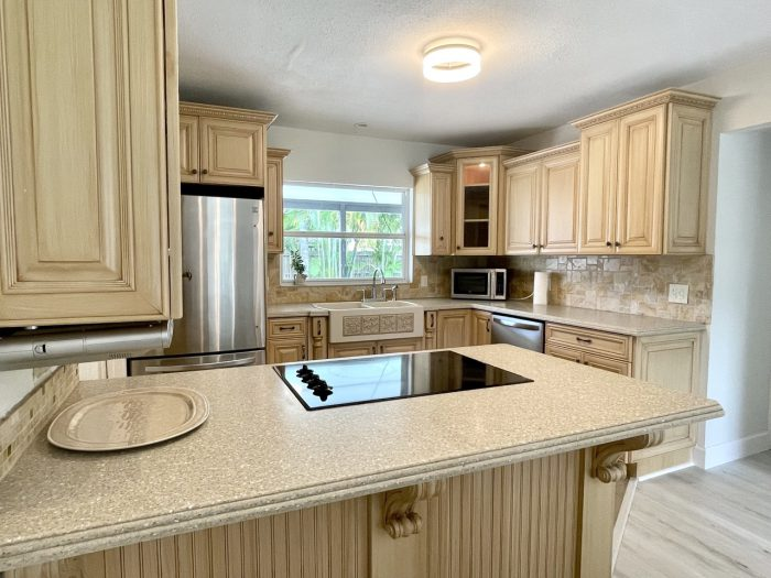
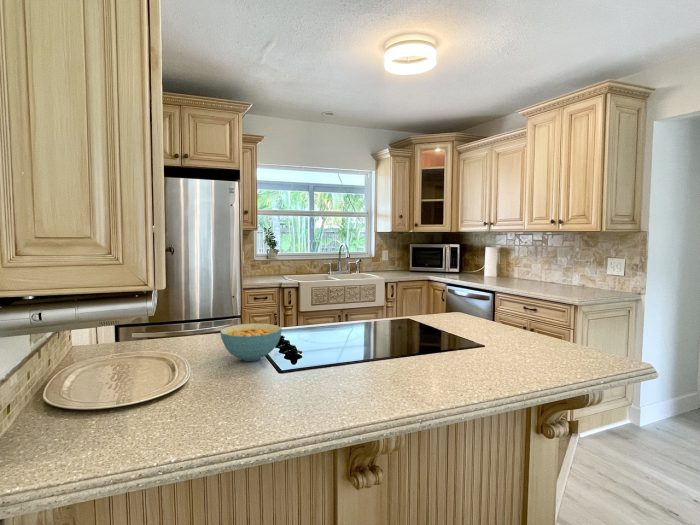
+ cereal bowl [219,322,283,362]
